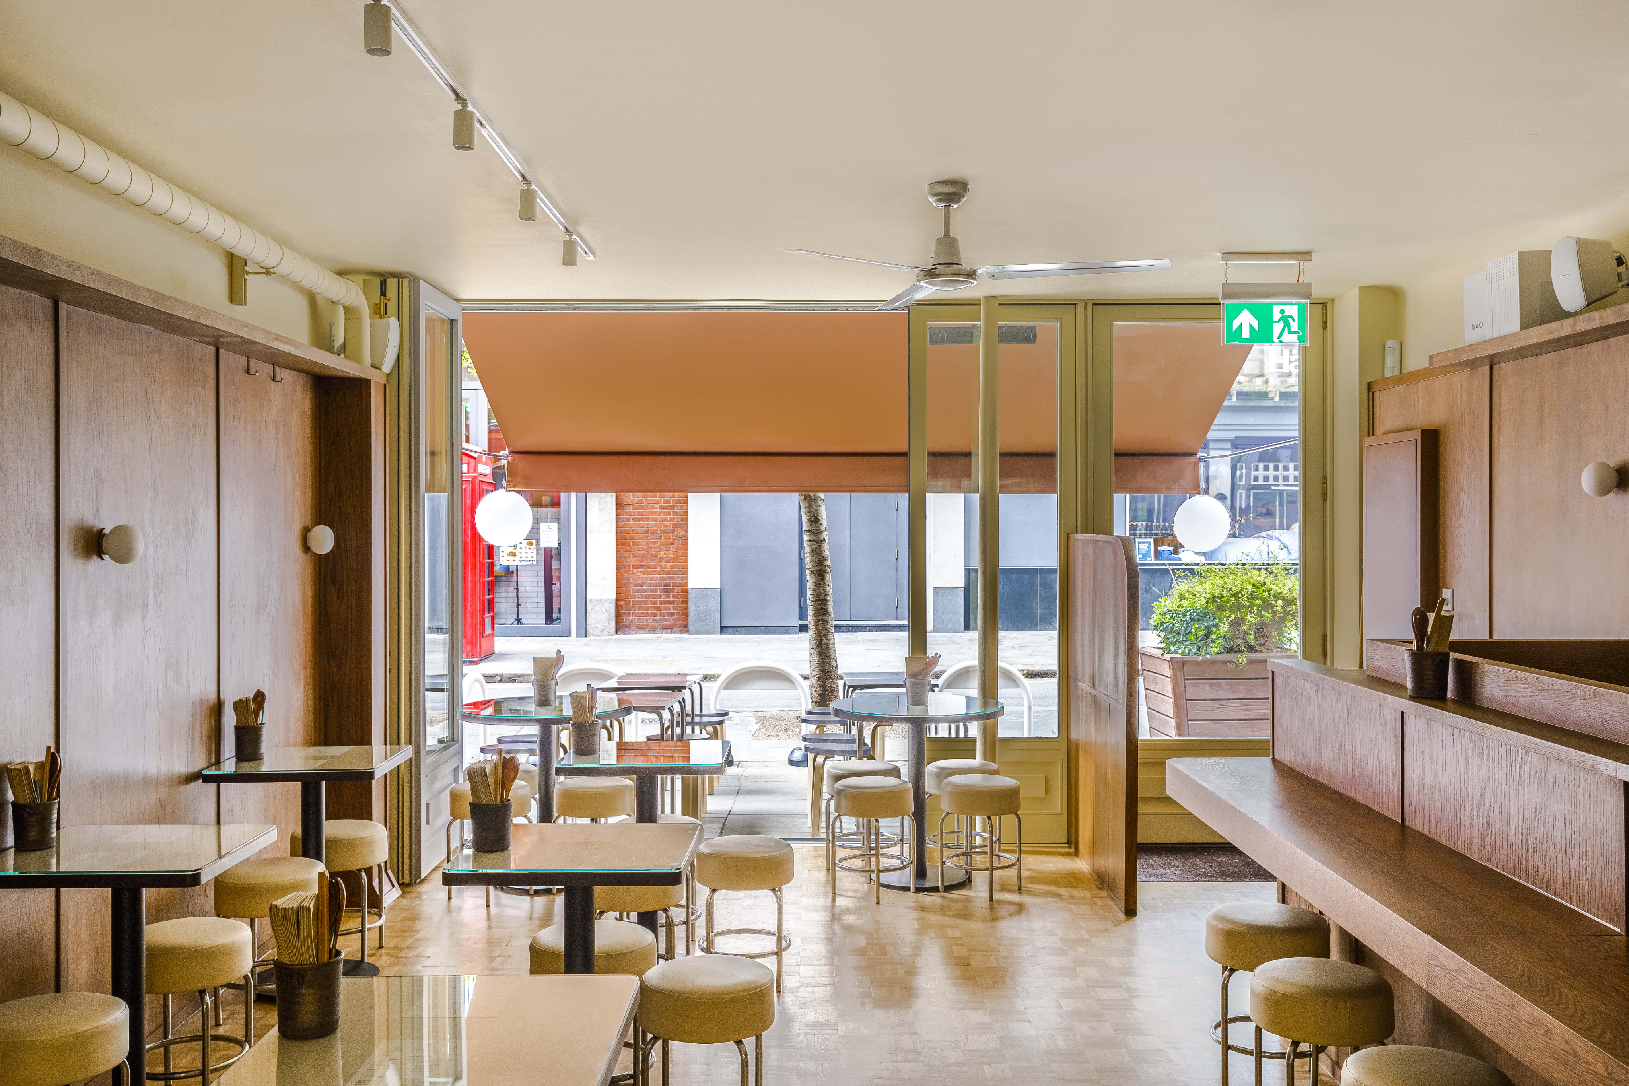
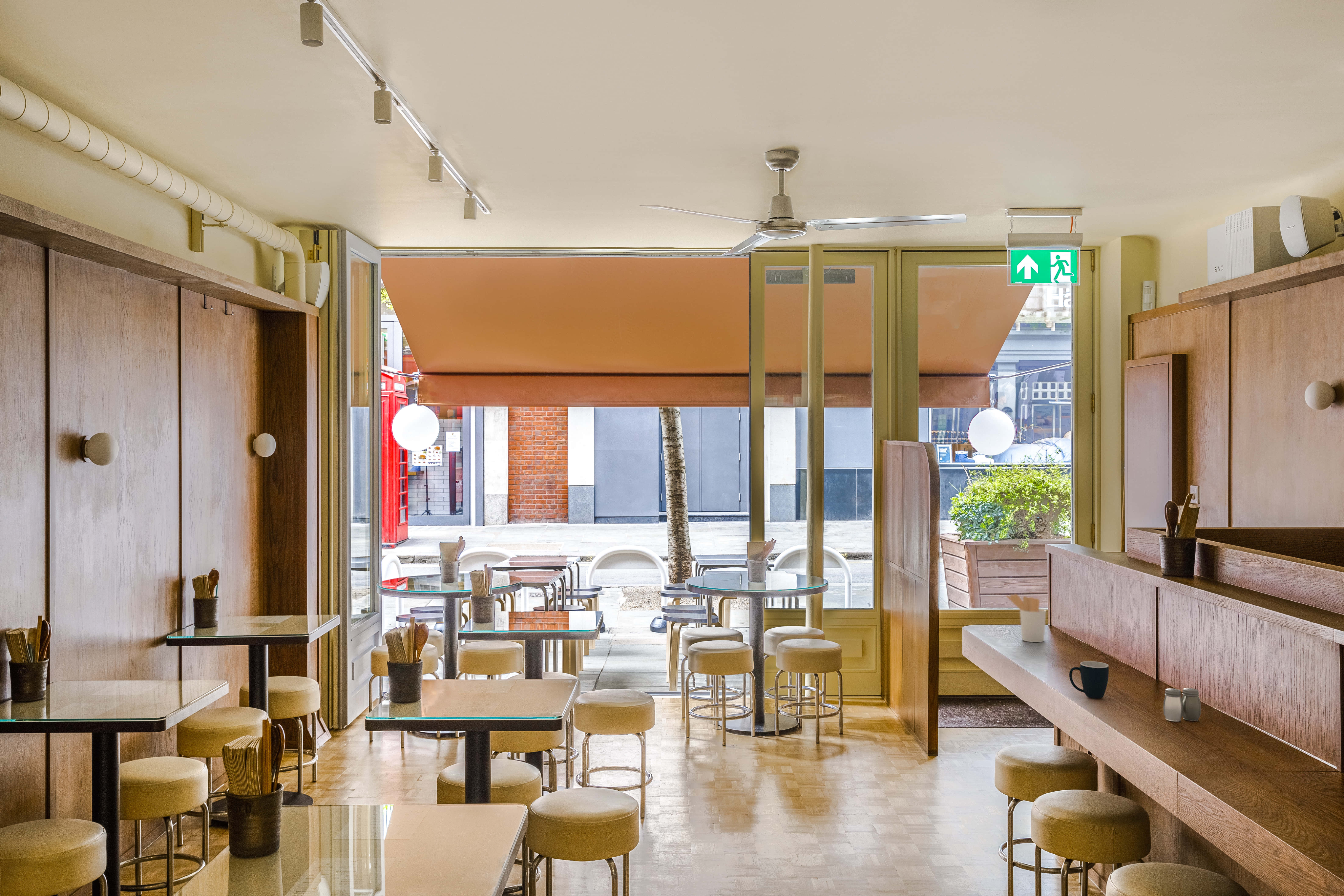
+ utensil holder [1006,594,1046,643]
+ salt and pepper shaker [1163,688,1201,722]
+ mug [1069,661,1109,699]
